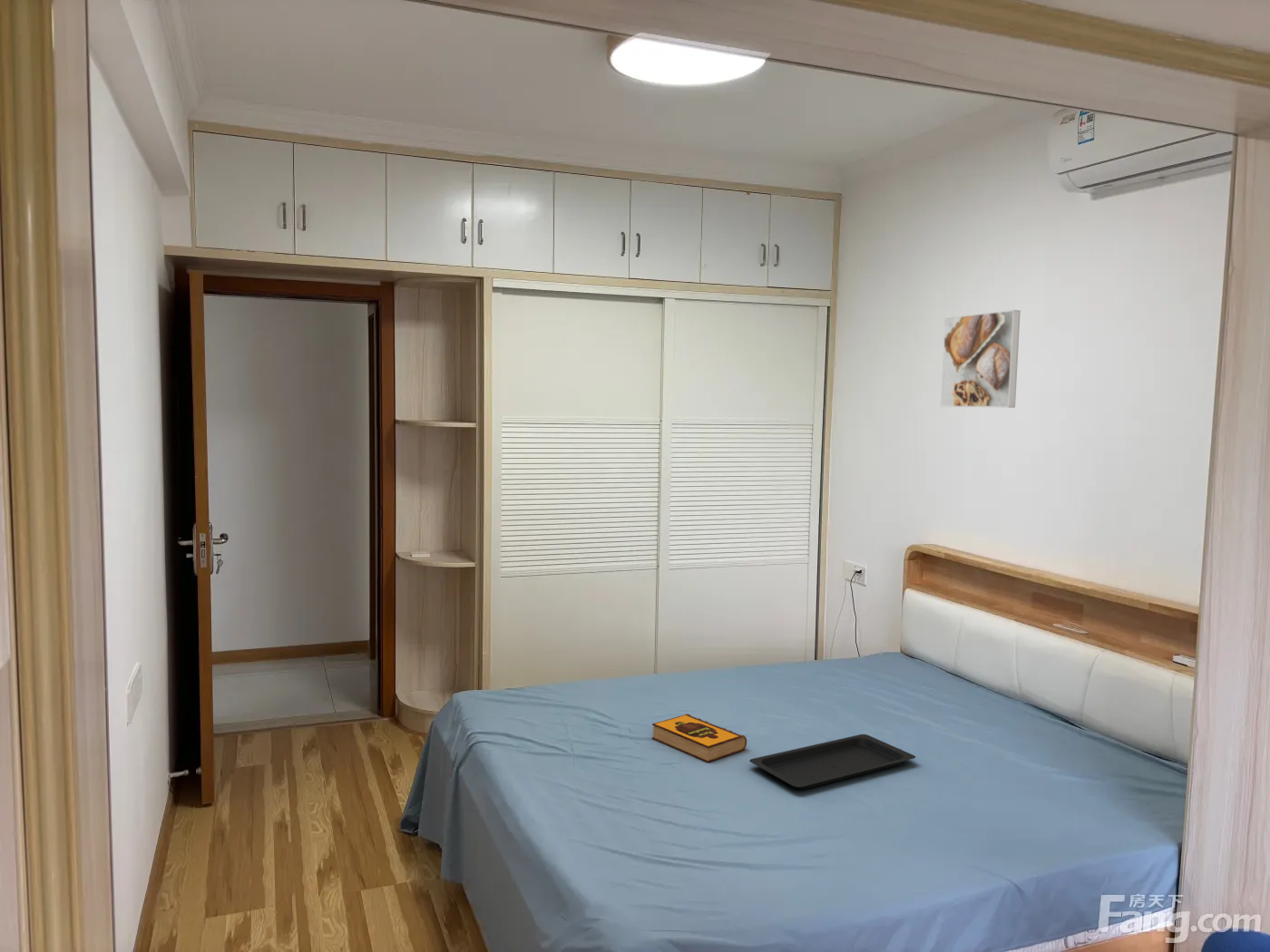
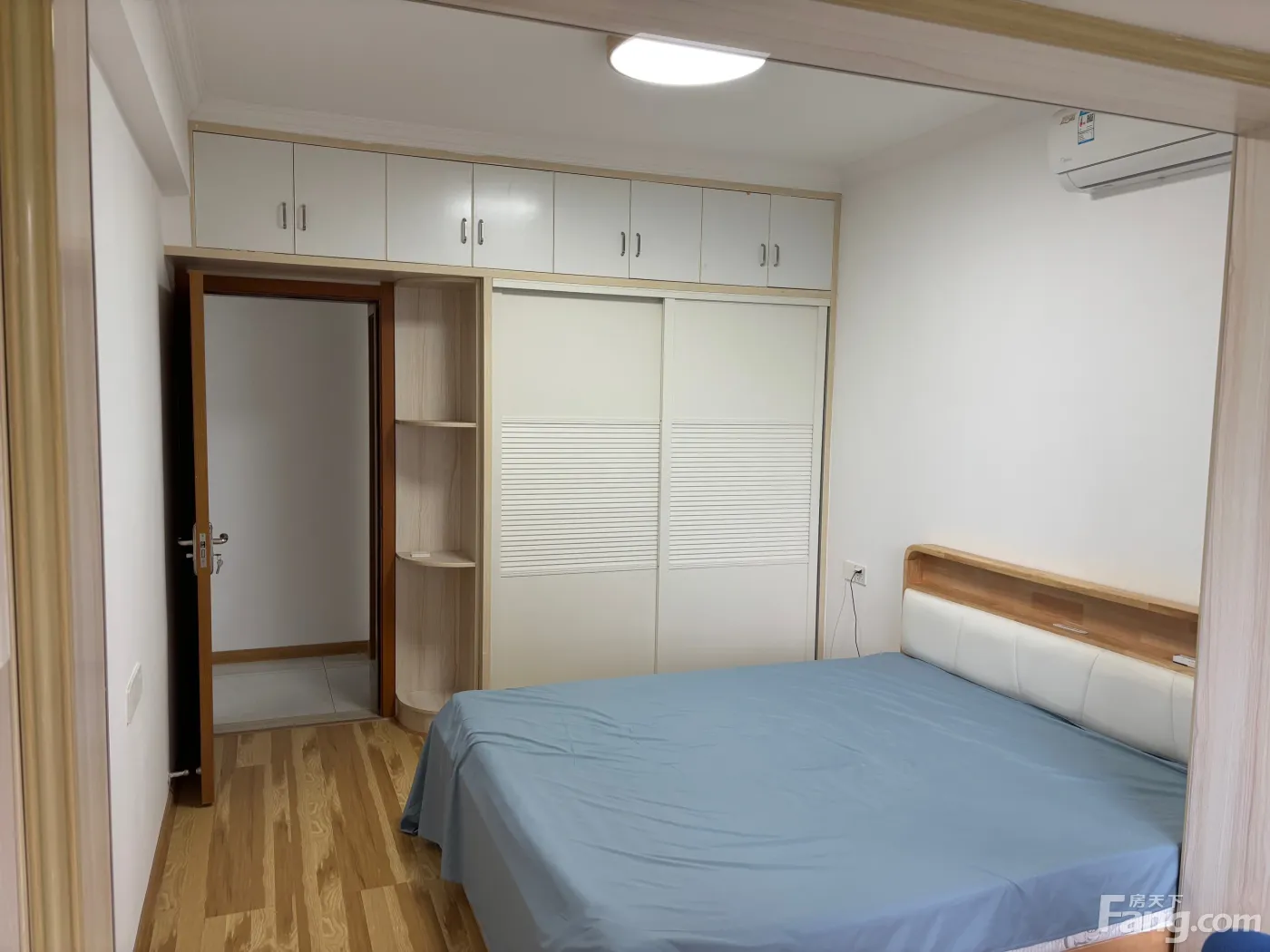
- serving tray [748,733,916,790]
- hardback book [651,713,747,763]
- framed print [940,309,1021,409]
